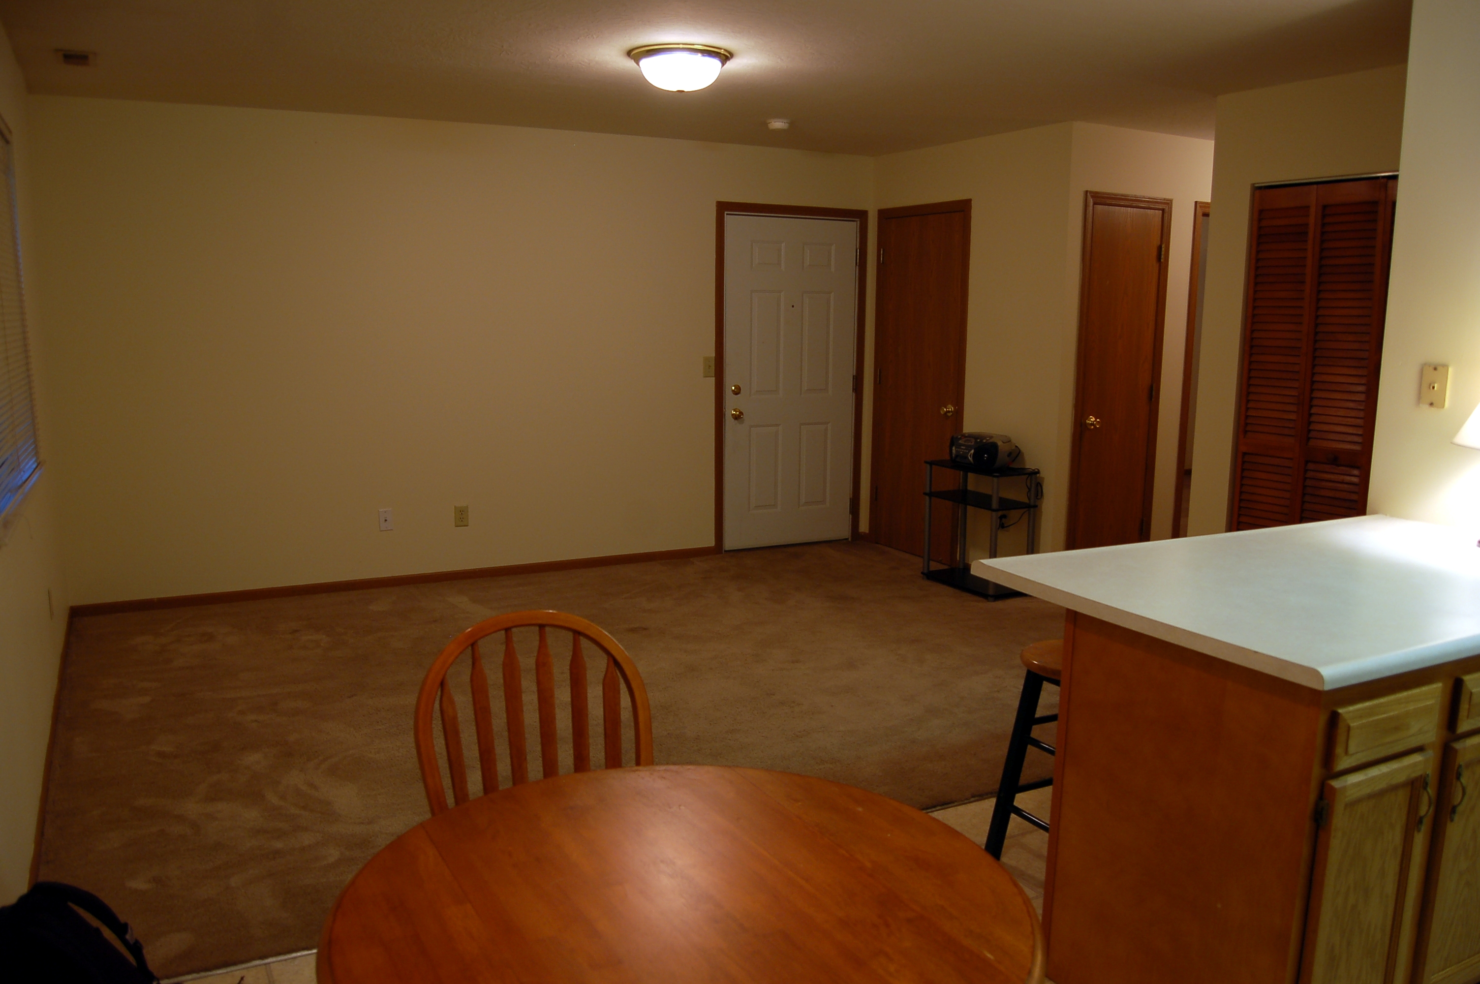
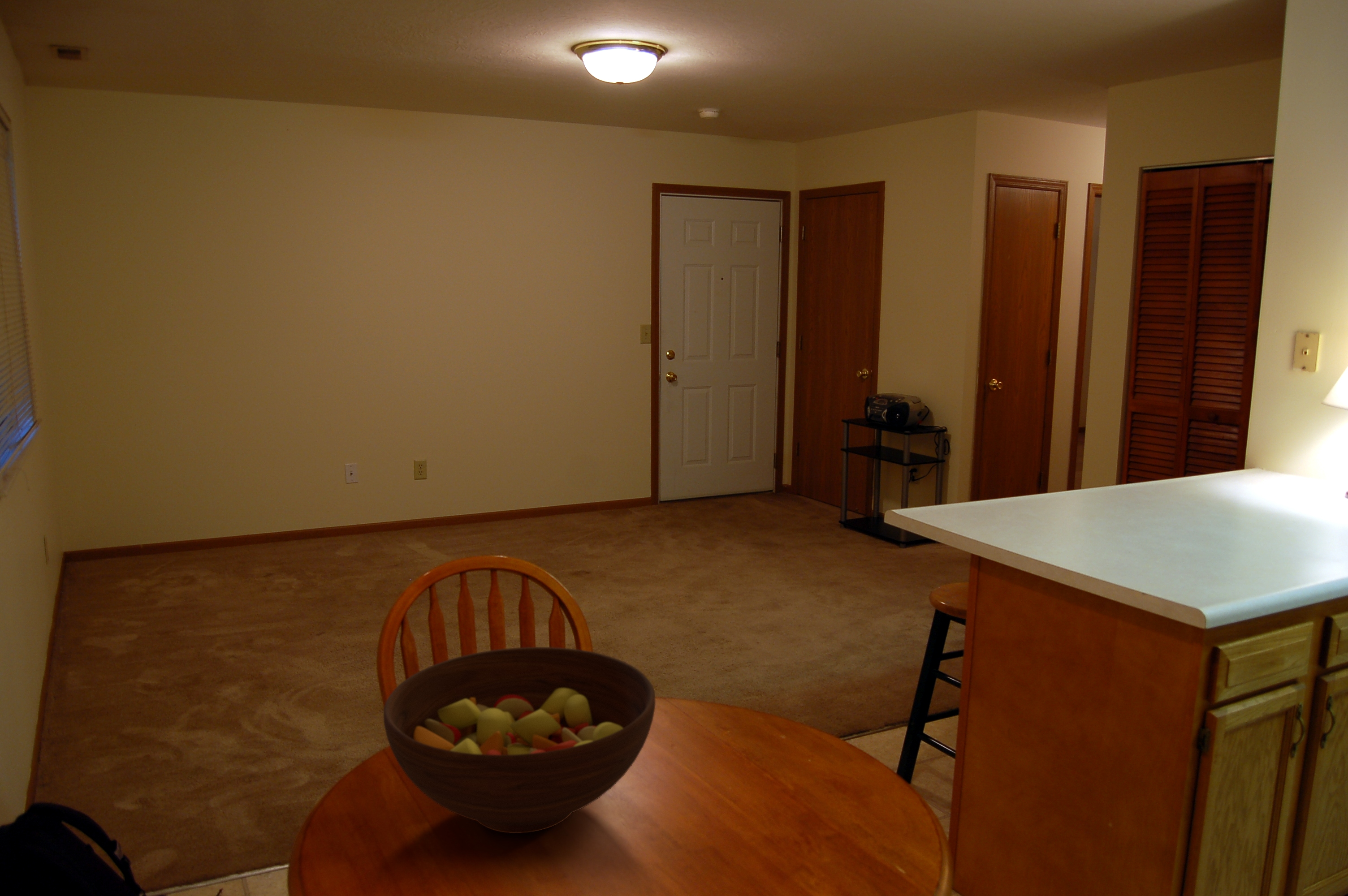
+ fruit bowl [383,646,656,834]
